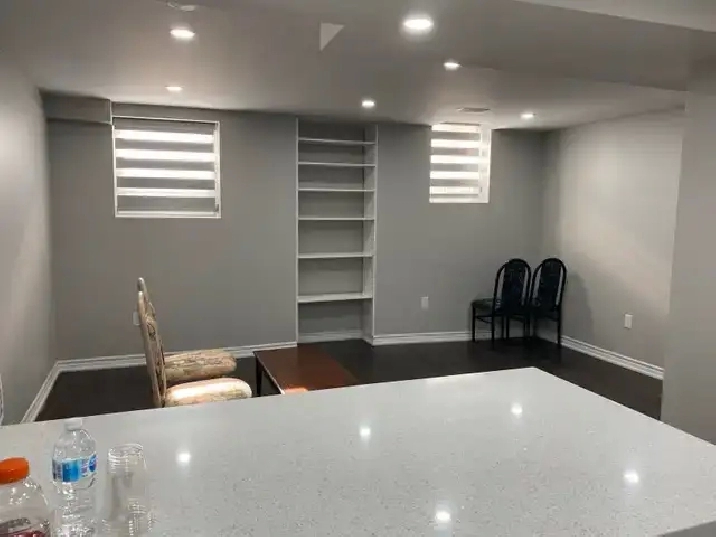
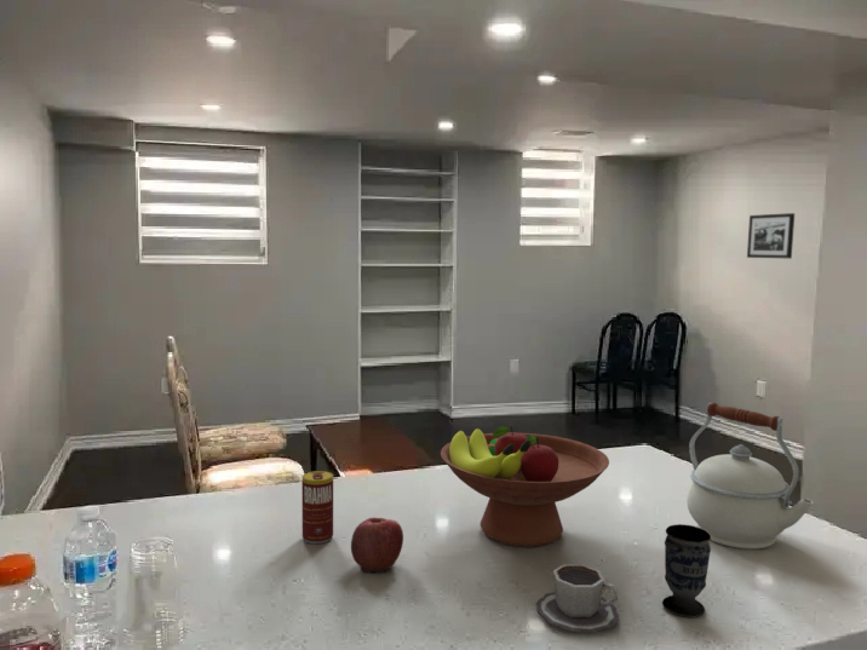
+ picture frame [746,212,796,260]
+ kettle [685,402,815,551]
+ beverage can [300,470,334,545]
+ fruit bowl [440,425,610,547]
+ cup [535,563,620,634]
+ cup [661,523,712,619]
+ apple [350,517,404,574]
